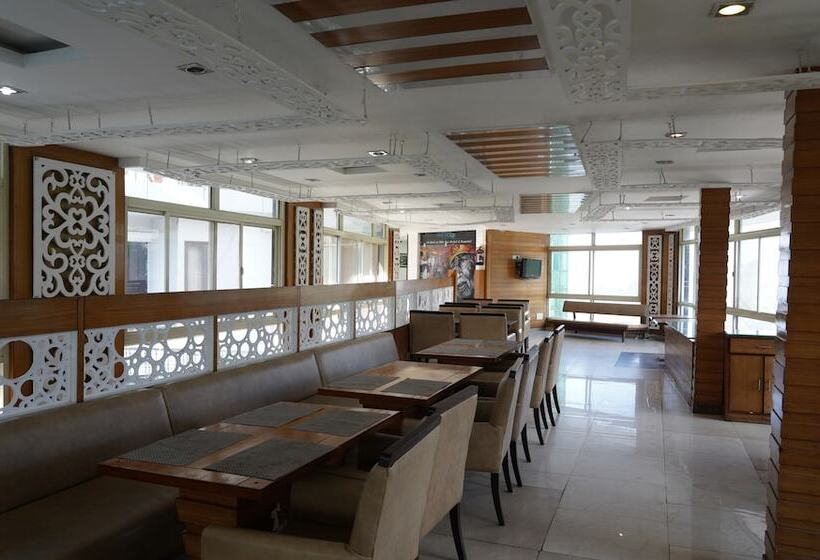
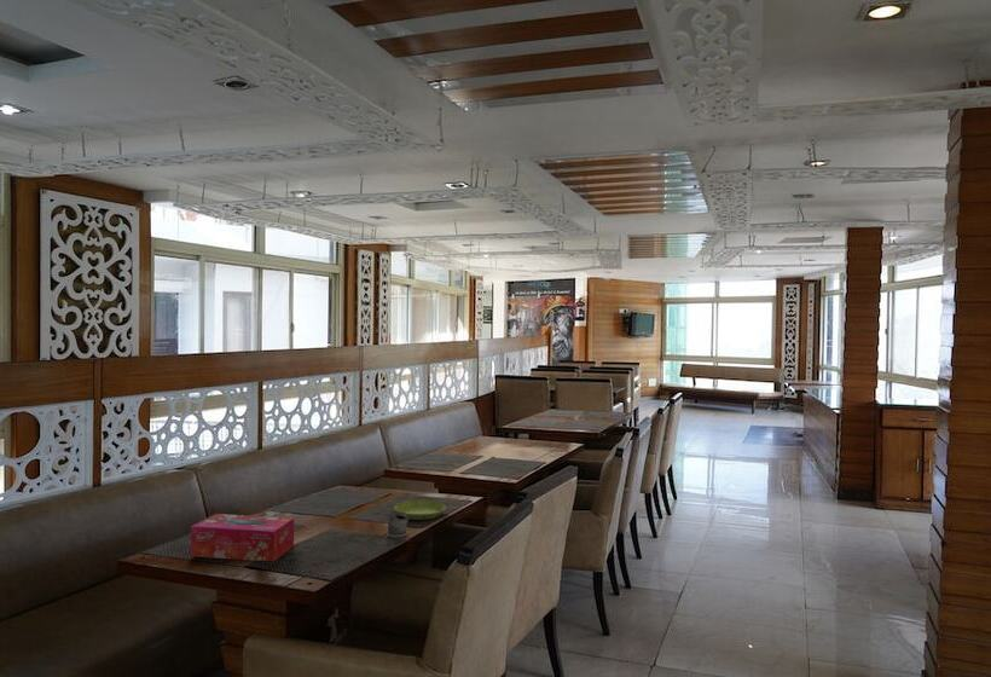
+ saucer [393,499,447,521]
+ tea glass holder [386,514,410,539]
+ tissue box [190,513,295,562]
